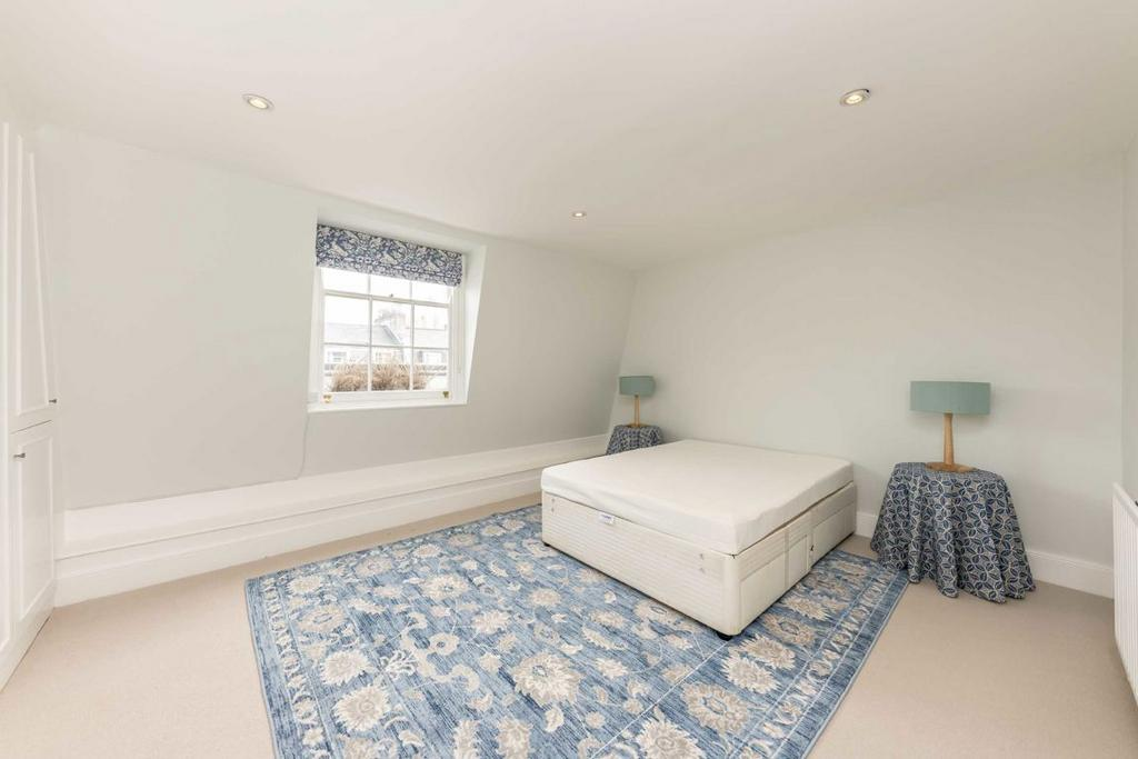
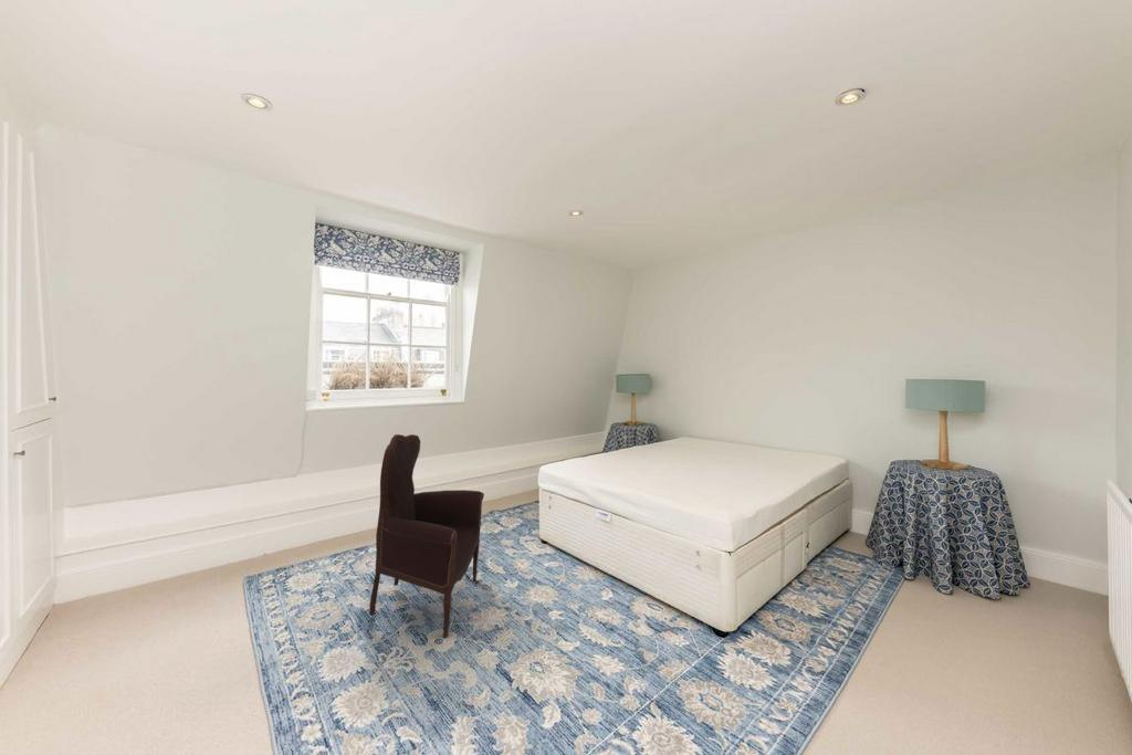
+ armchair [368,433,485,639]
